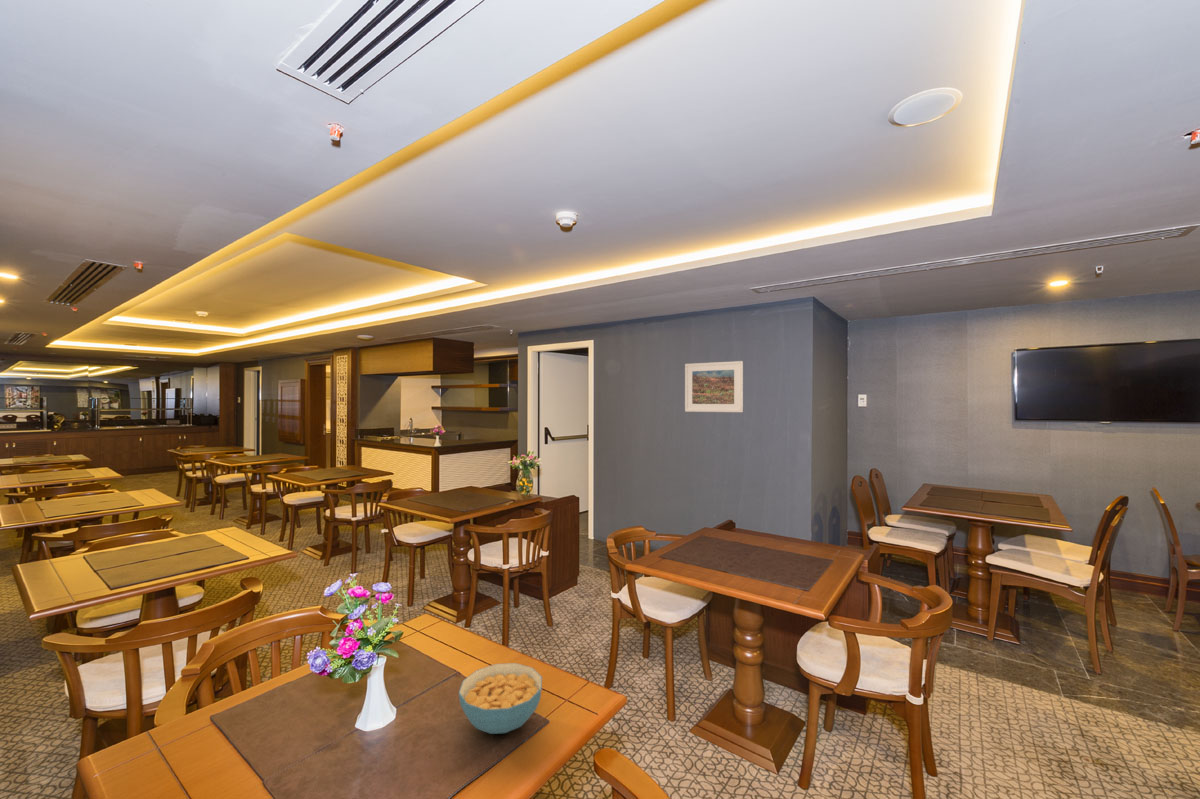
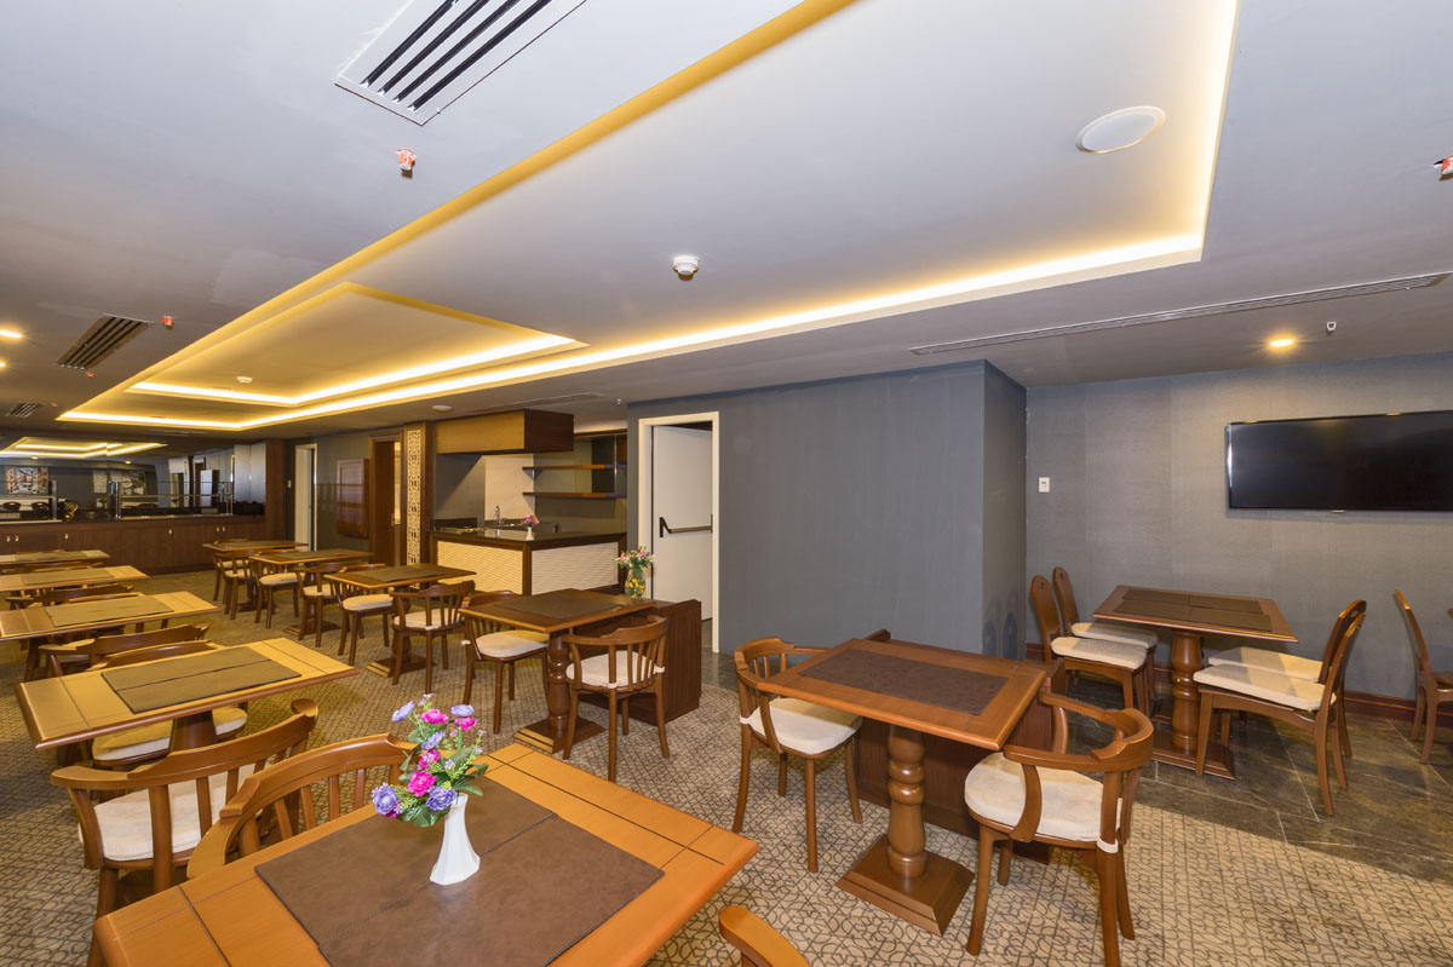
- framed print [684,360,744,413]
- cereal bowl [458,662,543,735]
